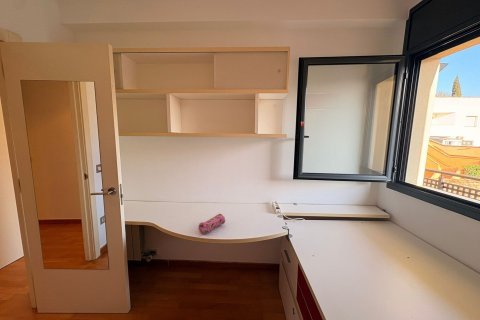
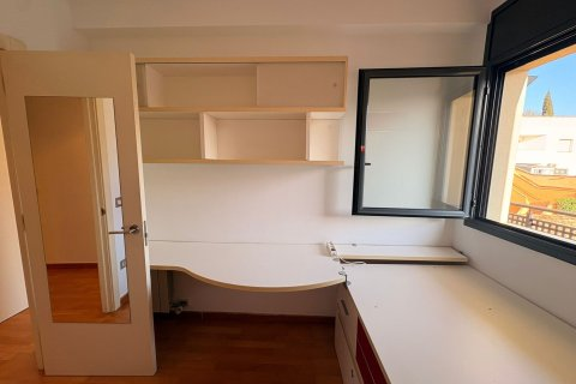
- pencil case [198,213,226,235]
